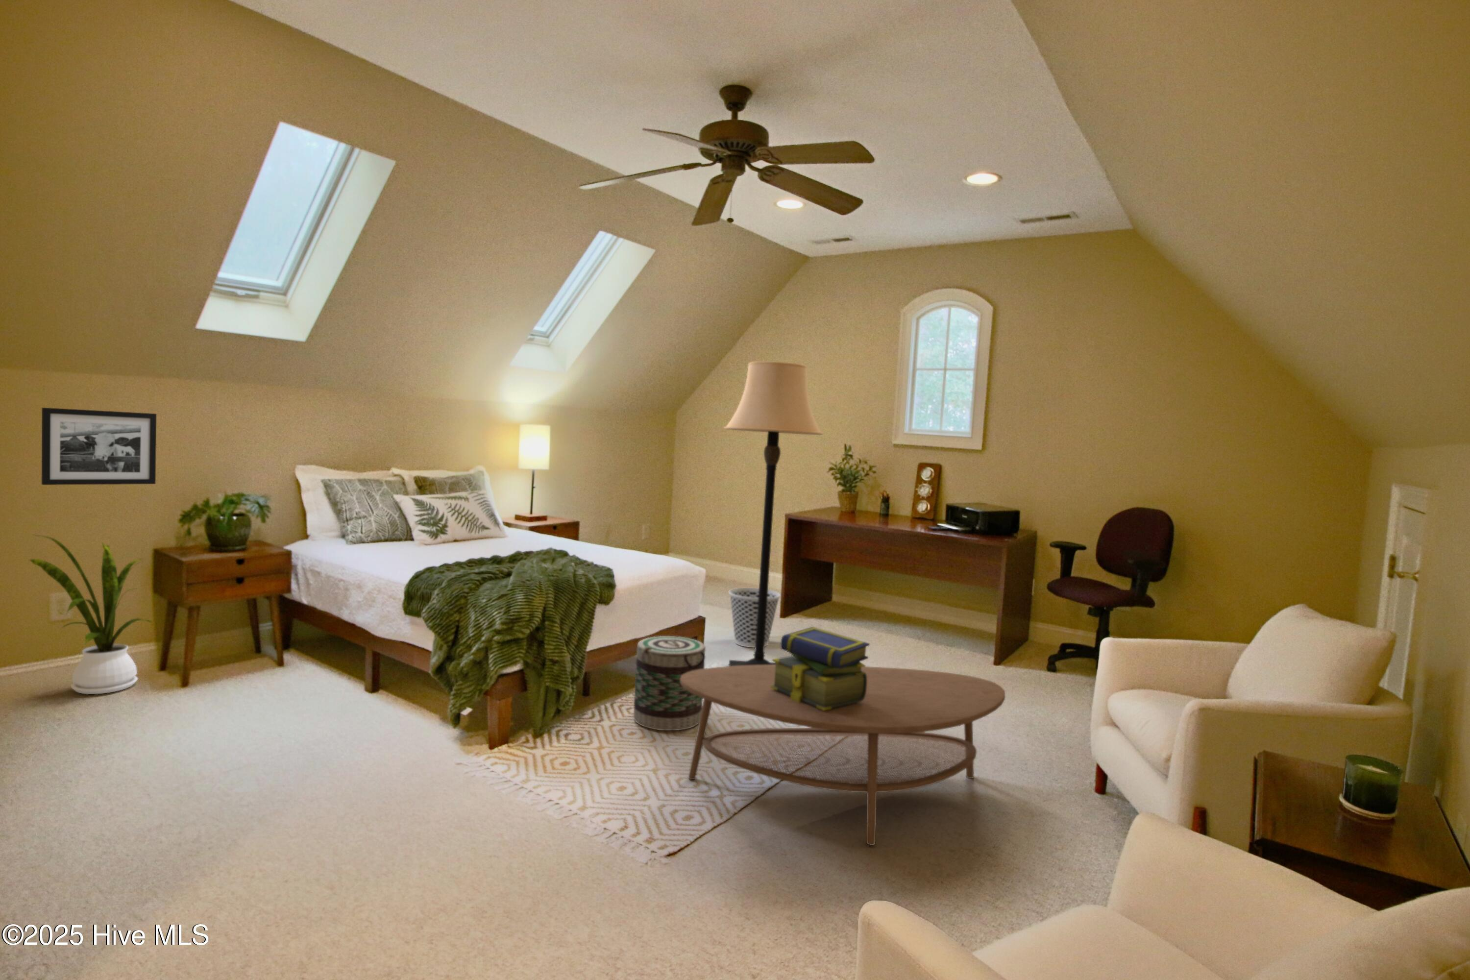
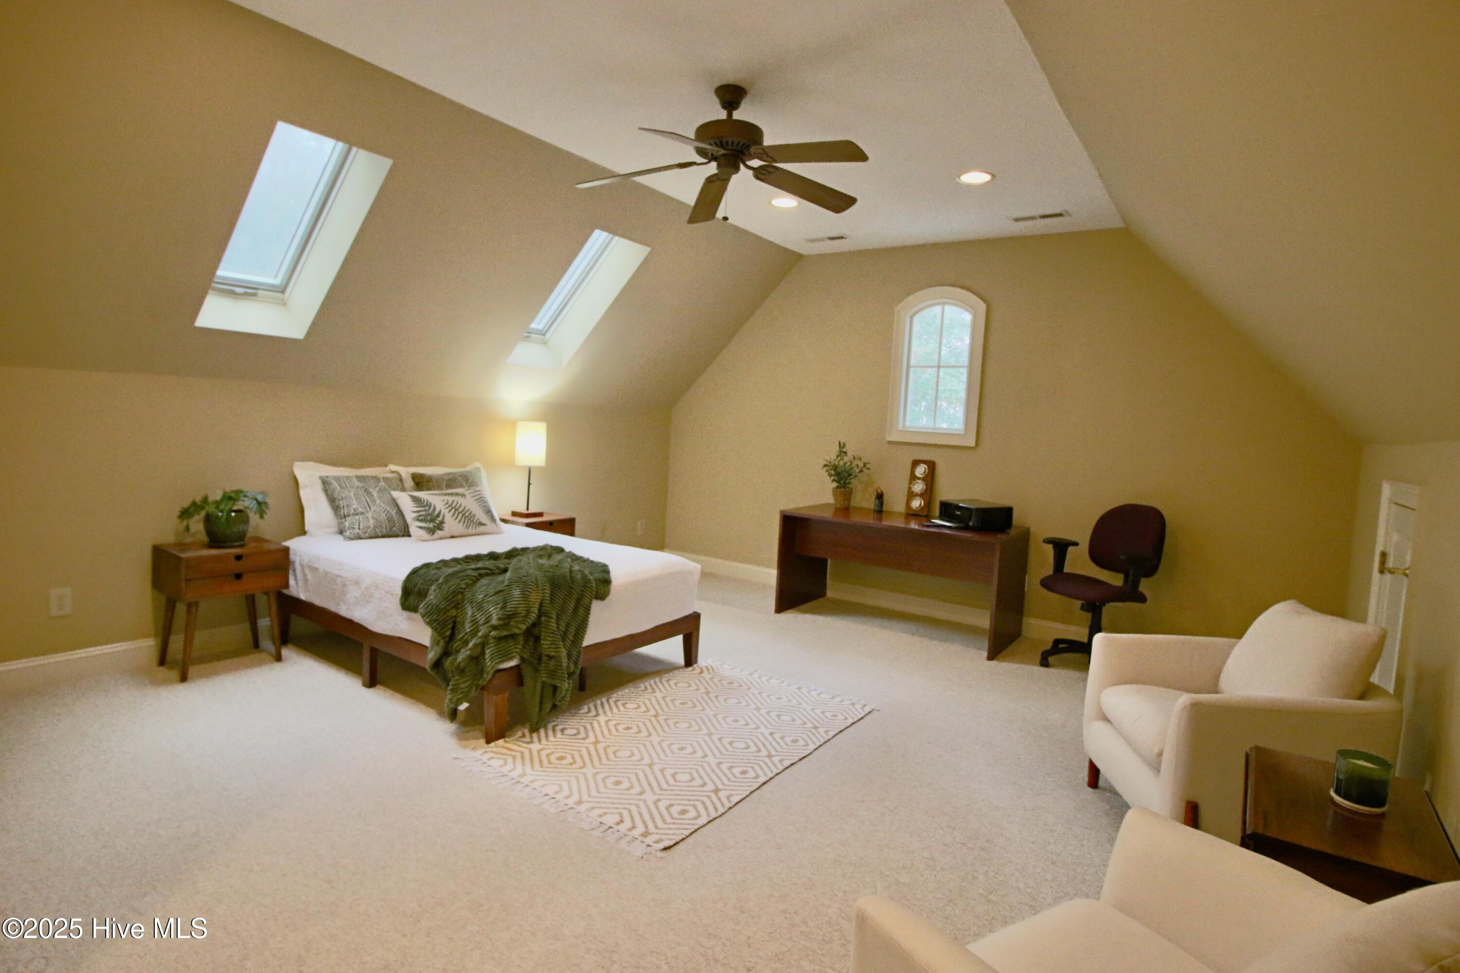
- basket [633,635,707,731]
- wastebasket [728,587,781,648]
- house plant [28,534,154,695]
- picture frame [42,407,156,486]
- coffee table [680,665,1006,845]
- stack of books [770,627,871,711]
- lamp [723,361,824,666]
